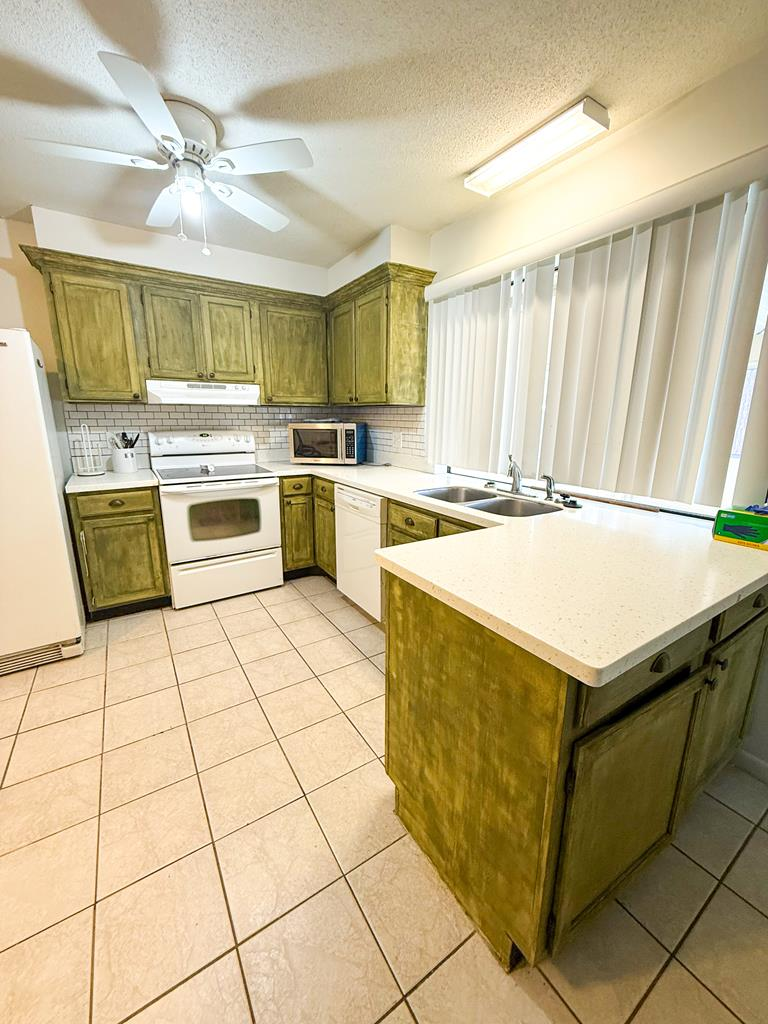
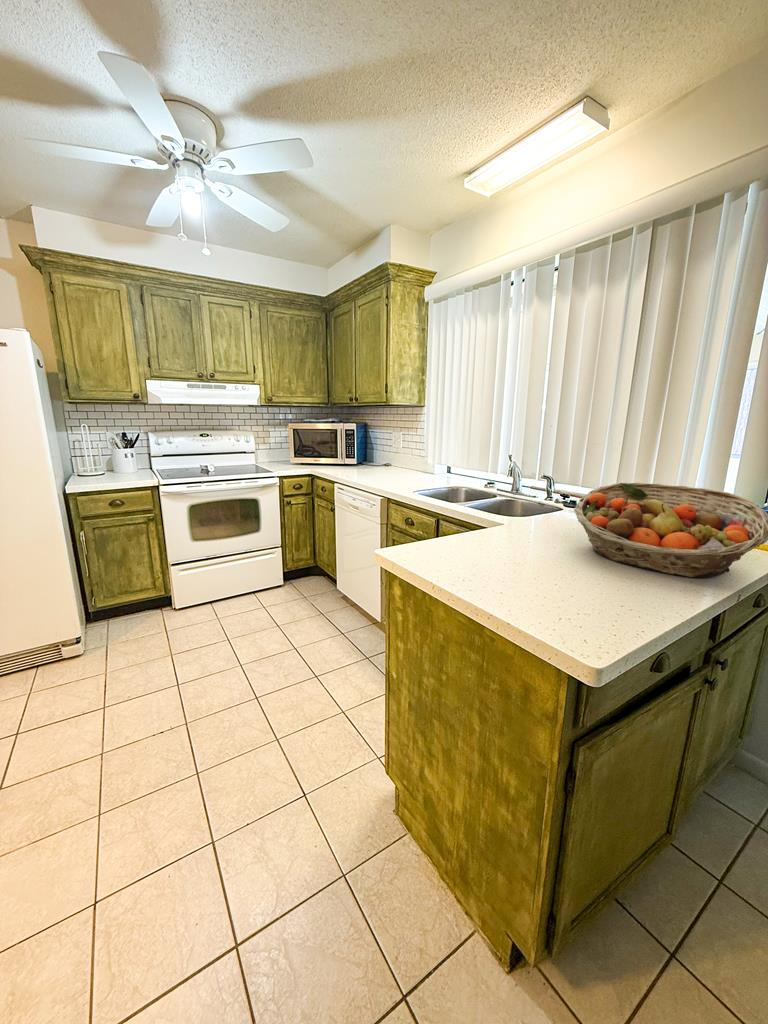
+ fruit basket [573,482,768,579]
